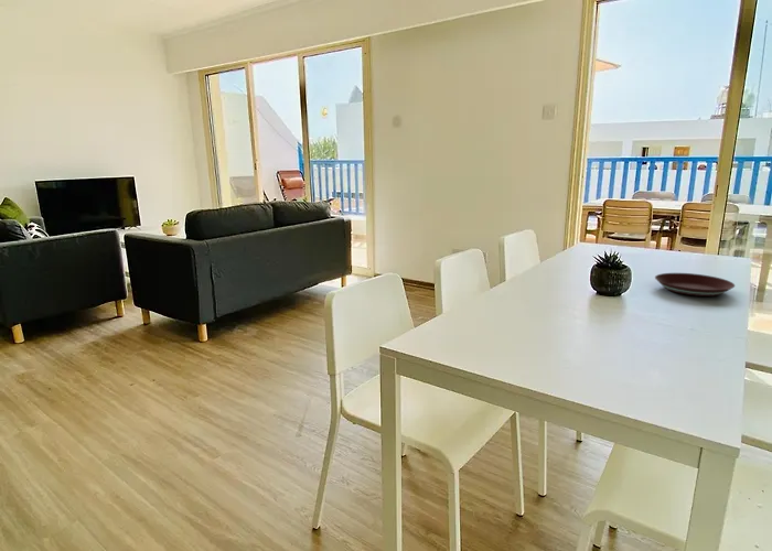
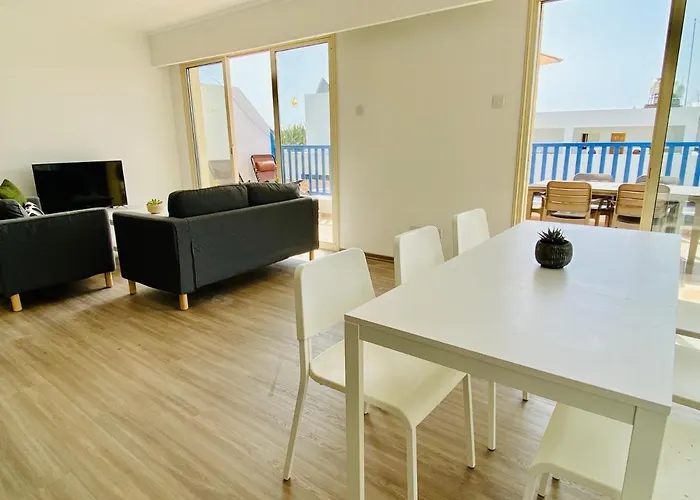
- plate [654,272,736,298]
